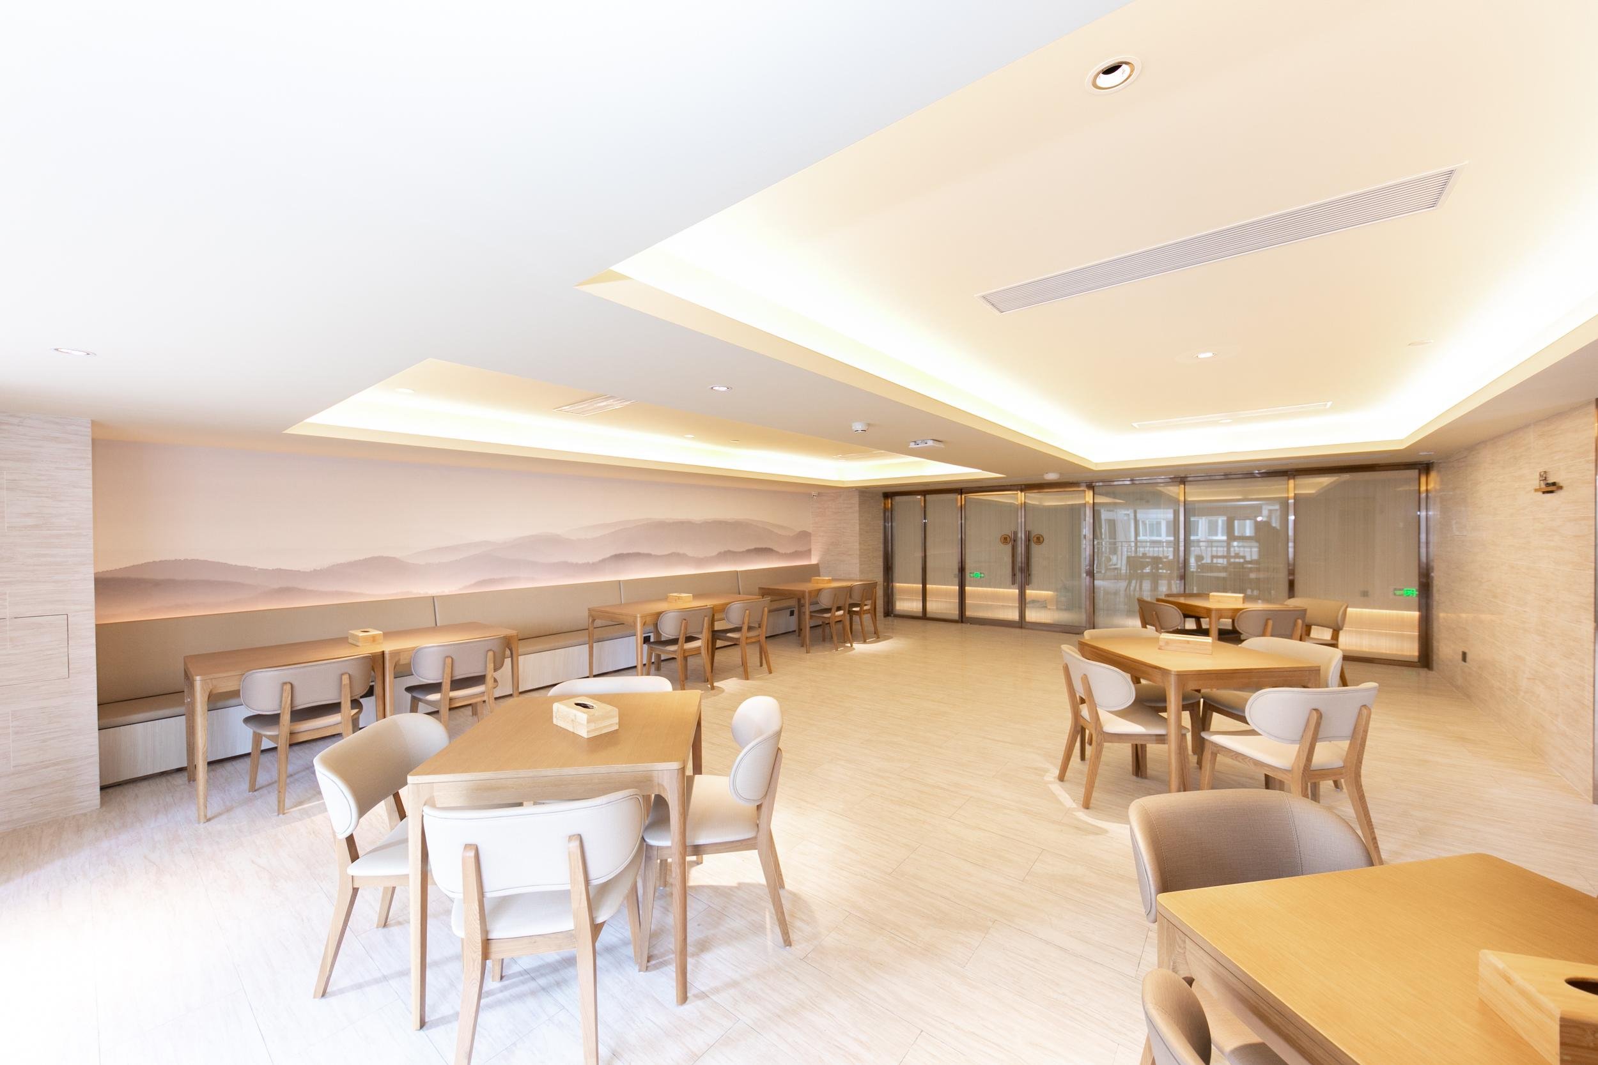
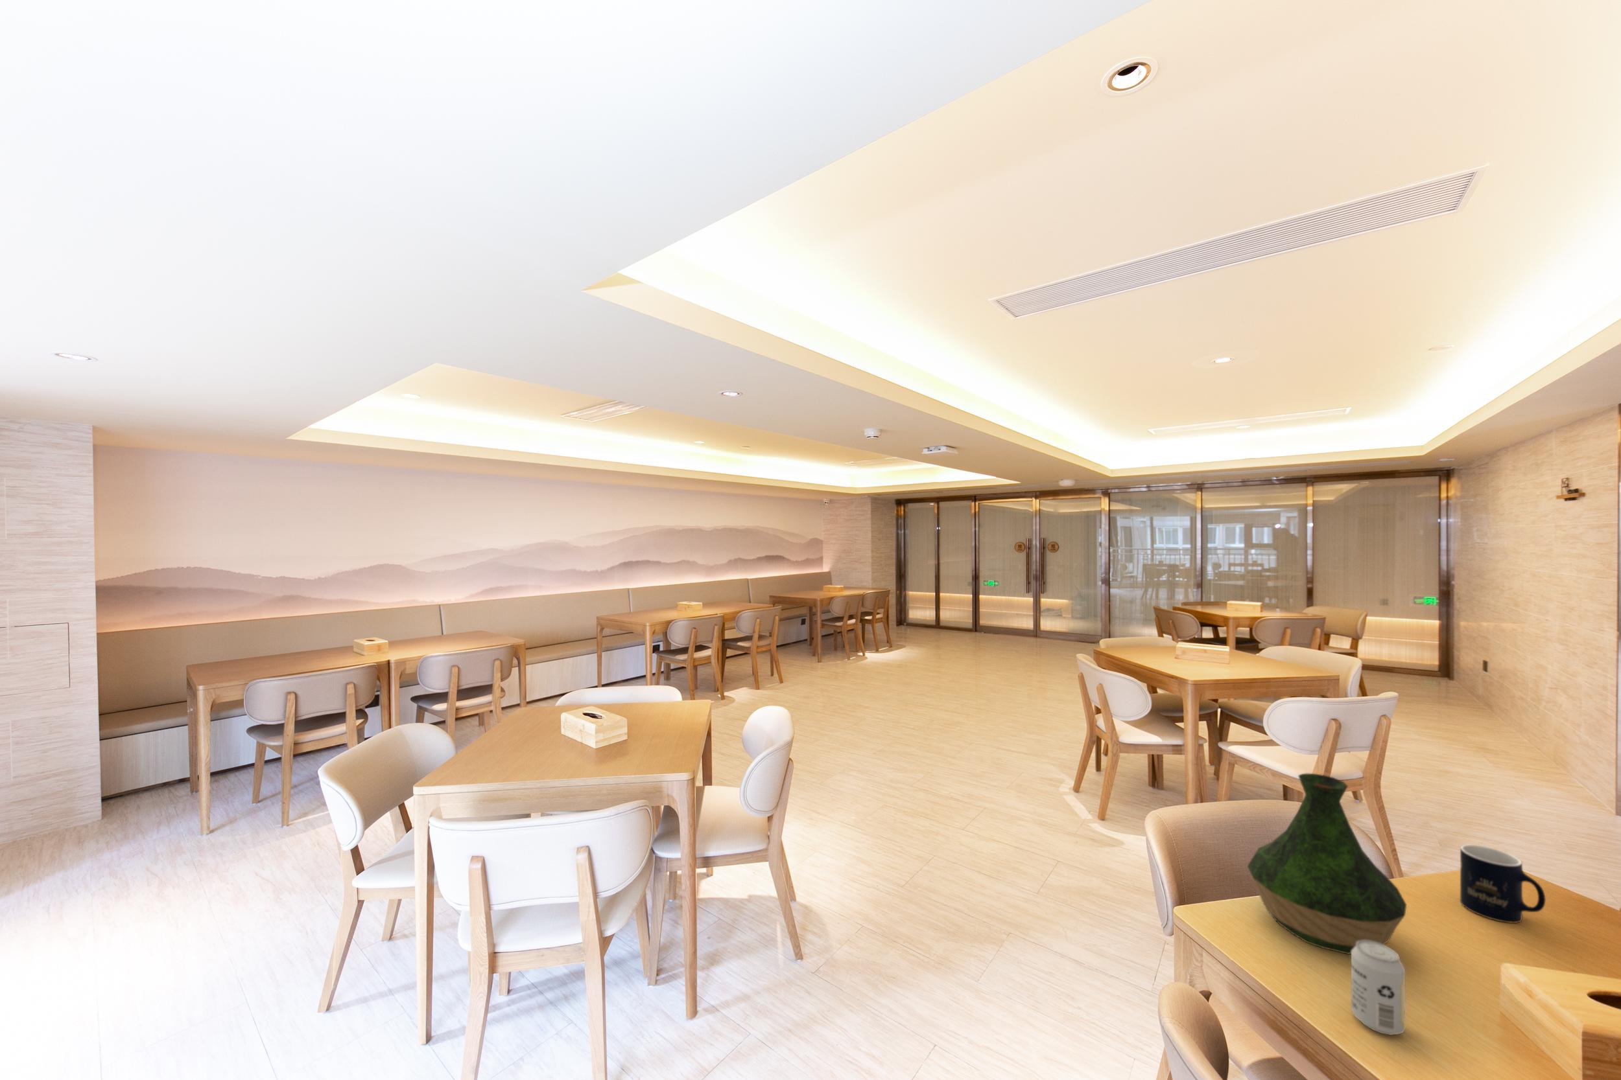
+ beverage can [1351,940,1406,1035]
+ mug [1459,844,1546,923]
+ vase [1247,773,1408,955]
